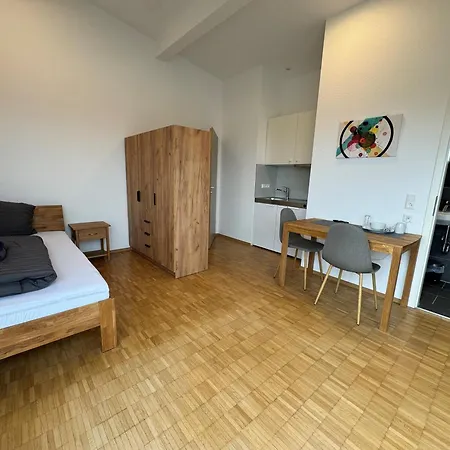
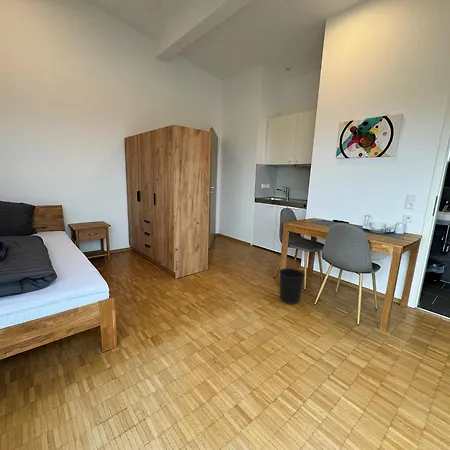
+ wastebasket [278,267,306,305]
